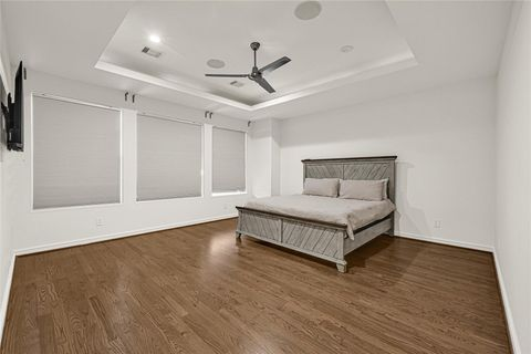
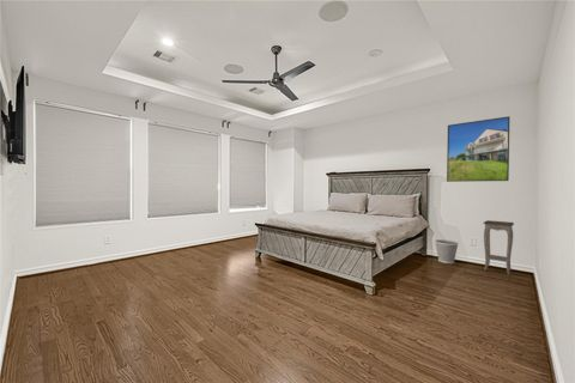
+ accent table [482,219,515,276]
+ wastebasket [434,238,460,265]
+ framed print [446,115,512,183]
